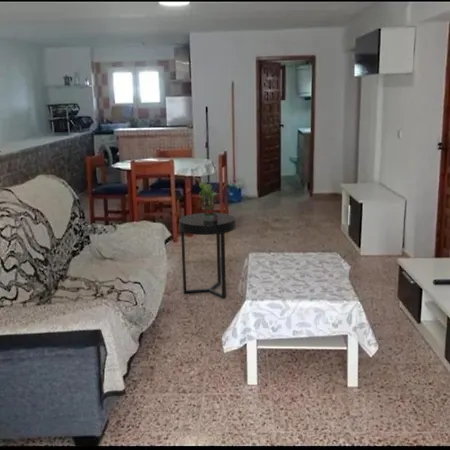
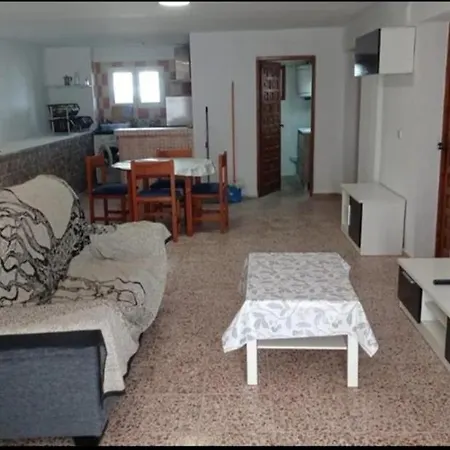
- potted plant [193,176,222,221]
- side table [178,212,237,300]
